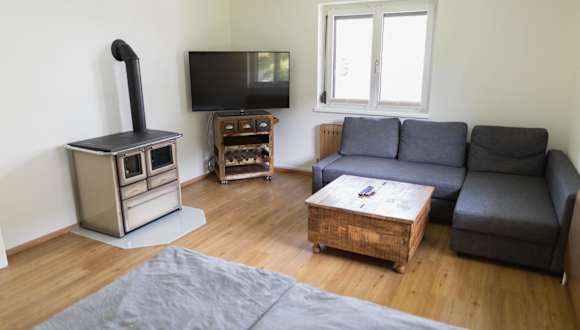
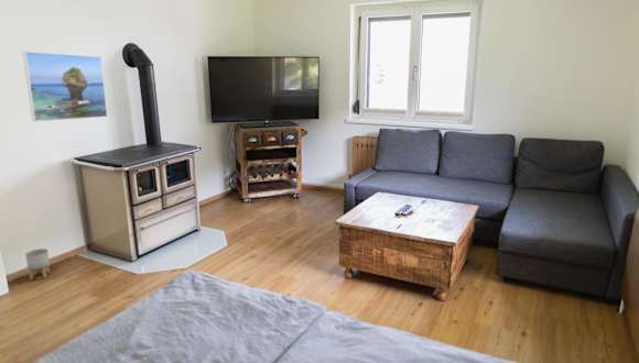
+ planter [24,248,51,280]
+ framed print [21,51,109,123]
